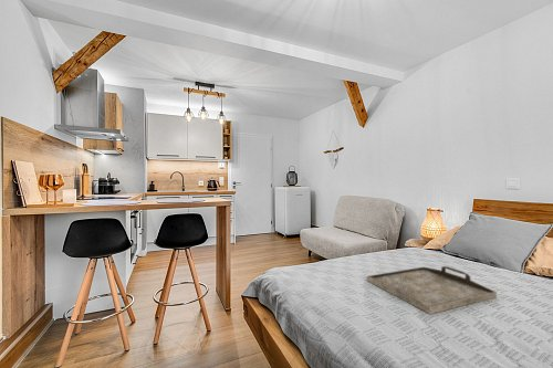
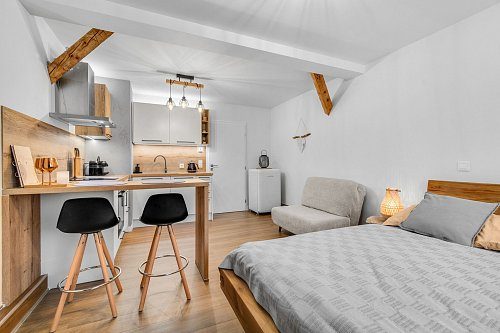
- serving tray [366,265,498,315]
